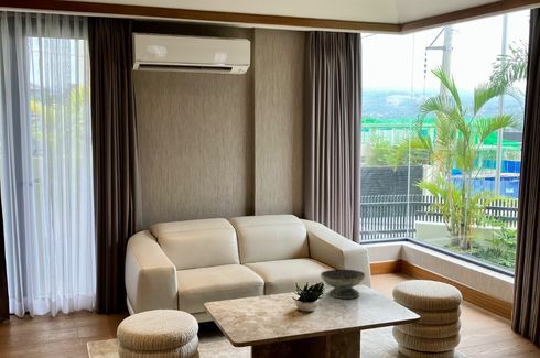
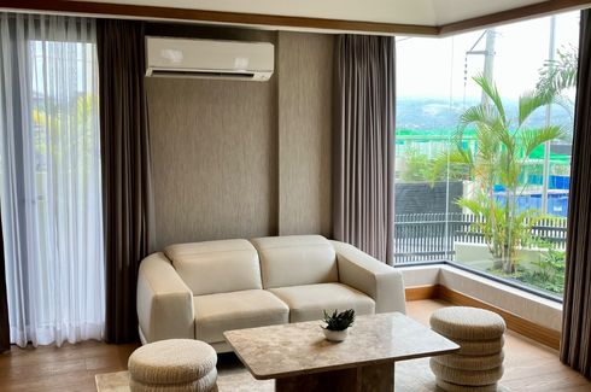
- decorative bowl [320,269,366,300]
